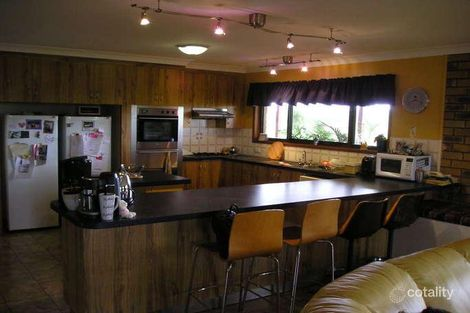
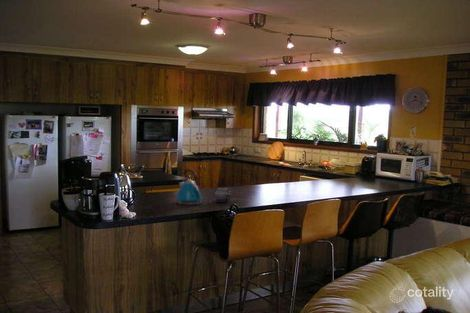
+ teapot [213,185,233,203]
+ kettle [174,168,203,205]
